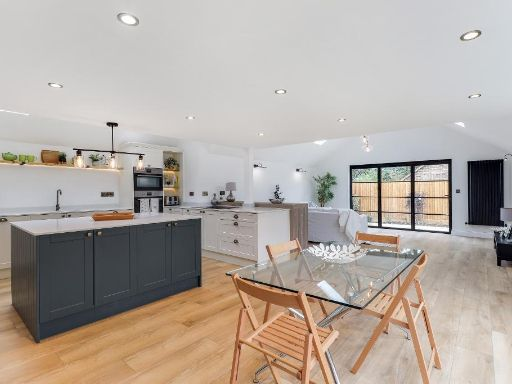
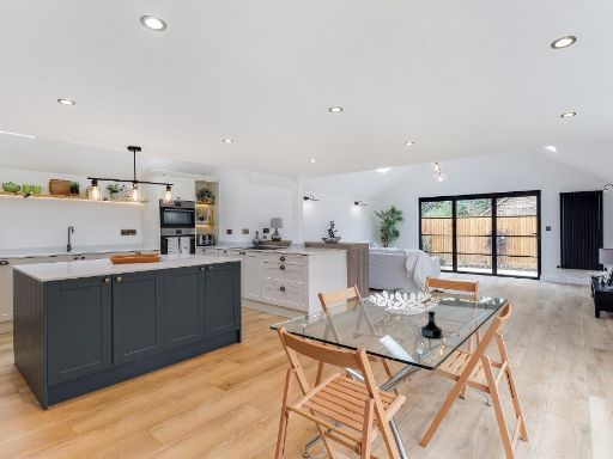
+ tequila bottle [420,310,443,339]
